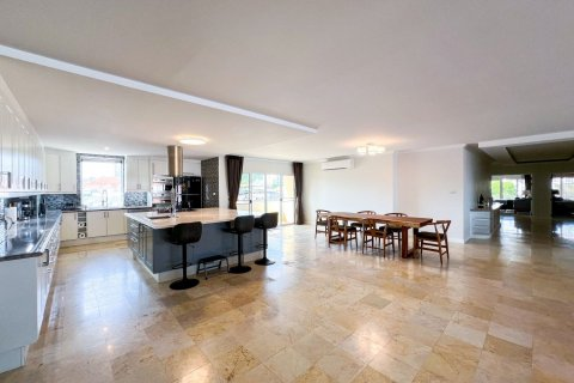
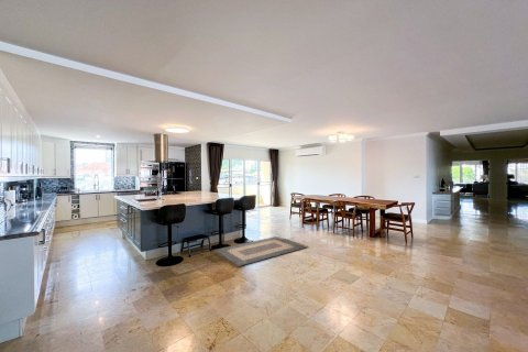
+ rug [211,235,308,268]
